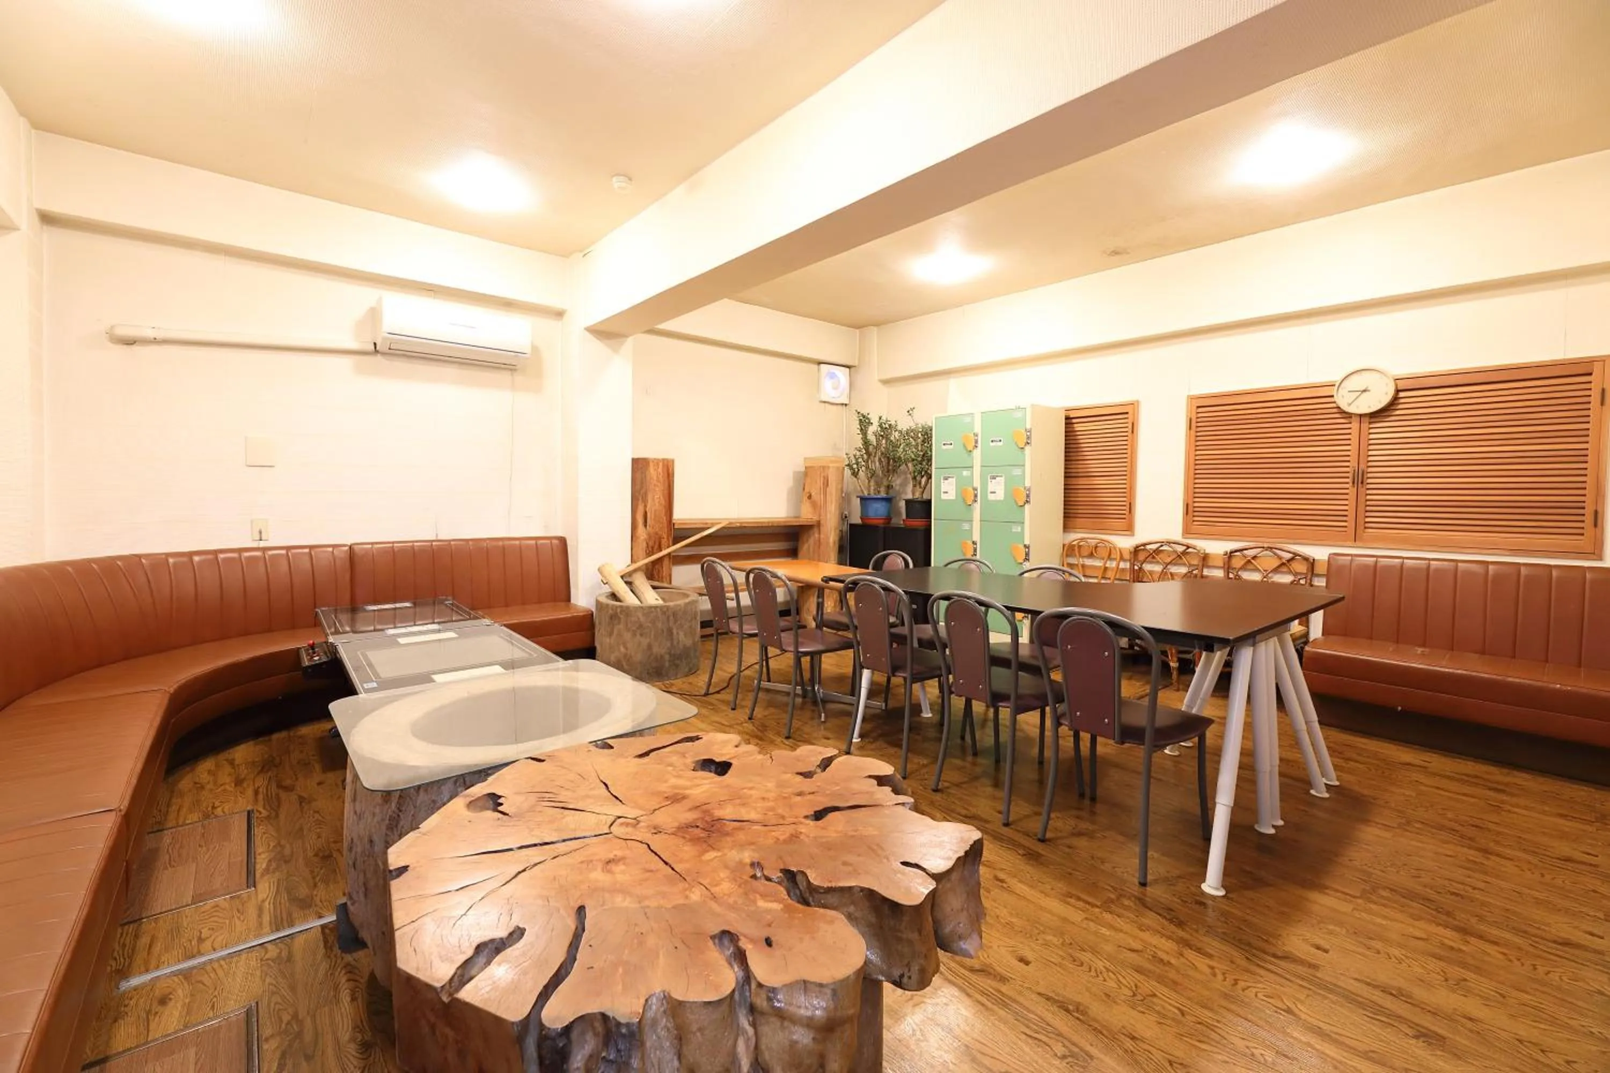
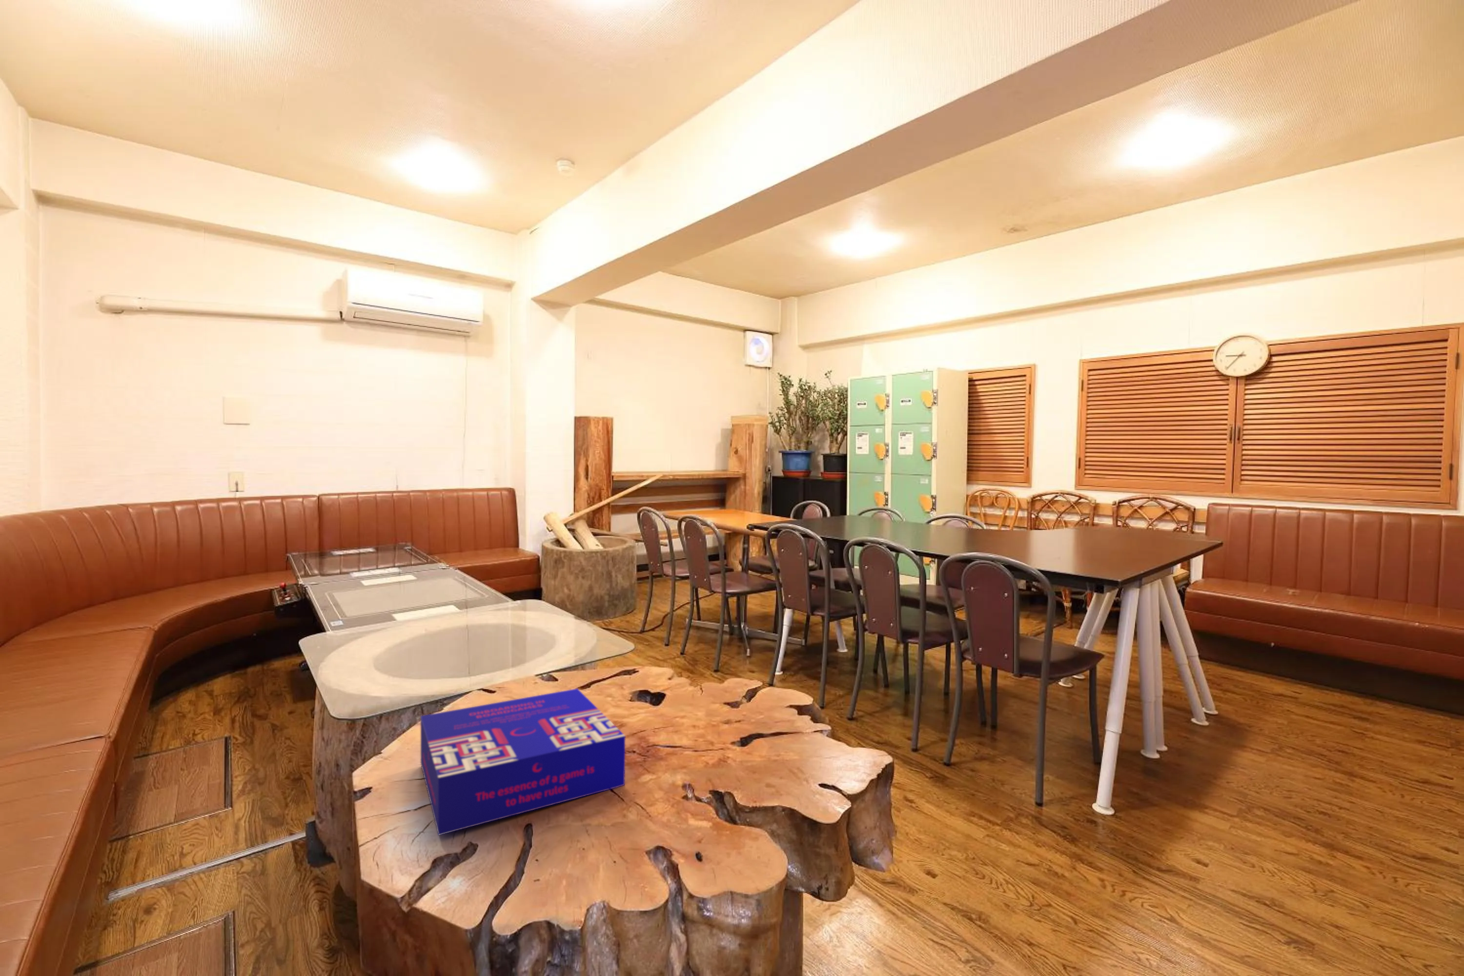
+ board game [420,688,625,835]
